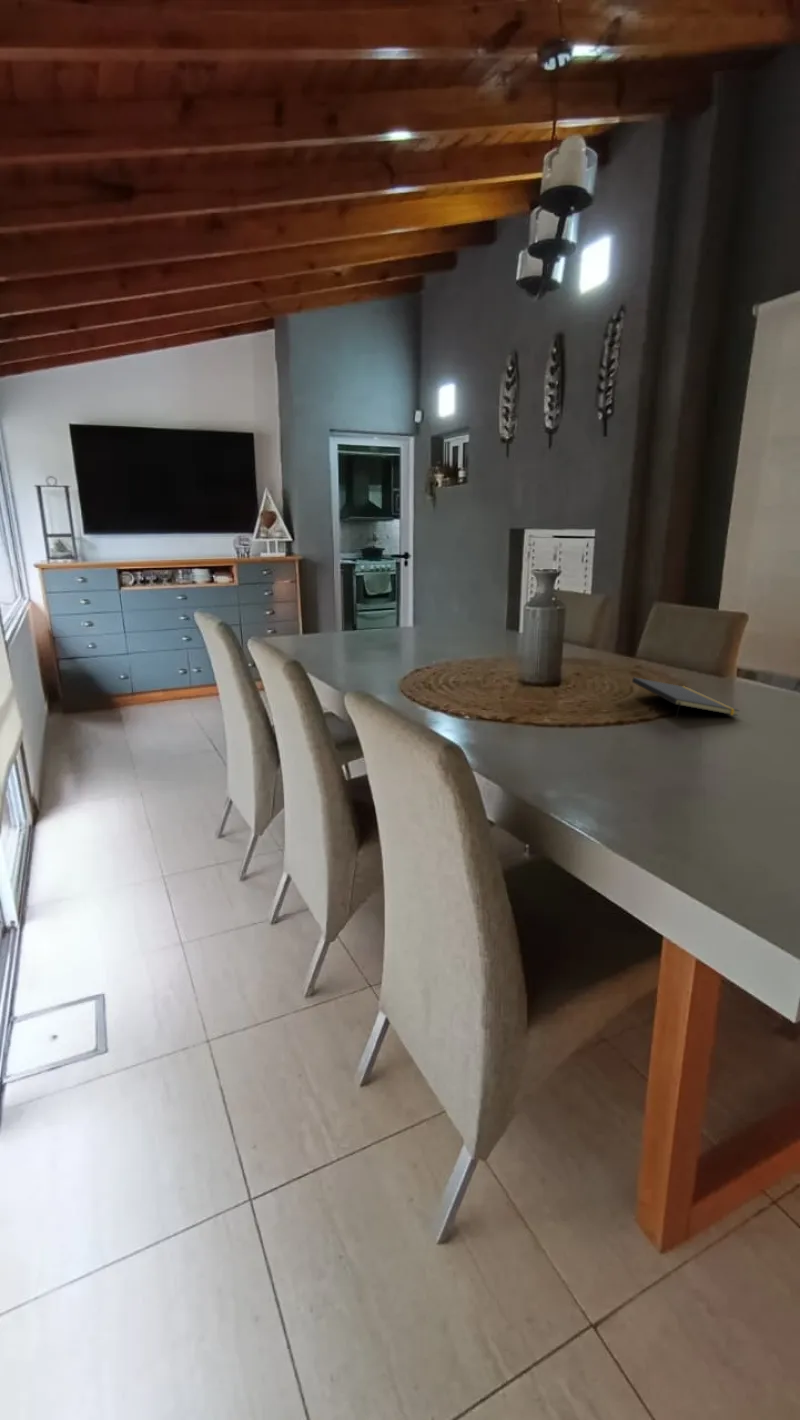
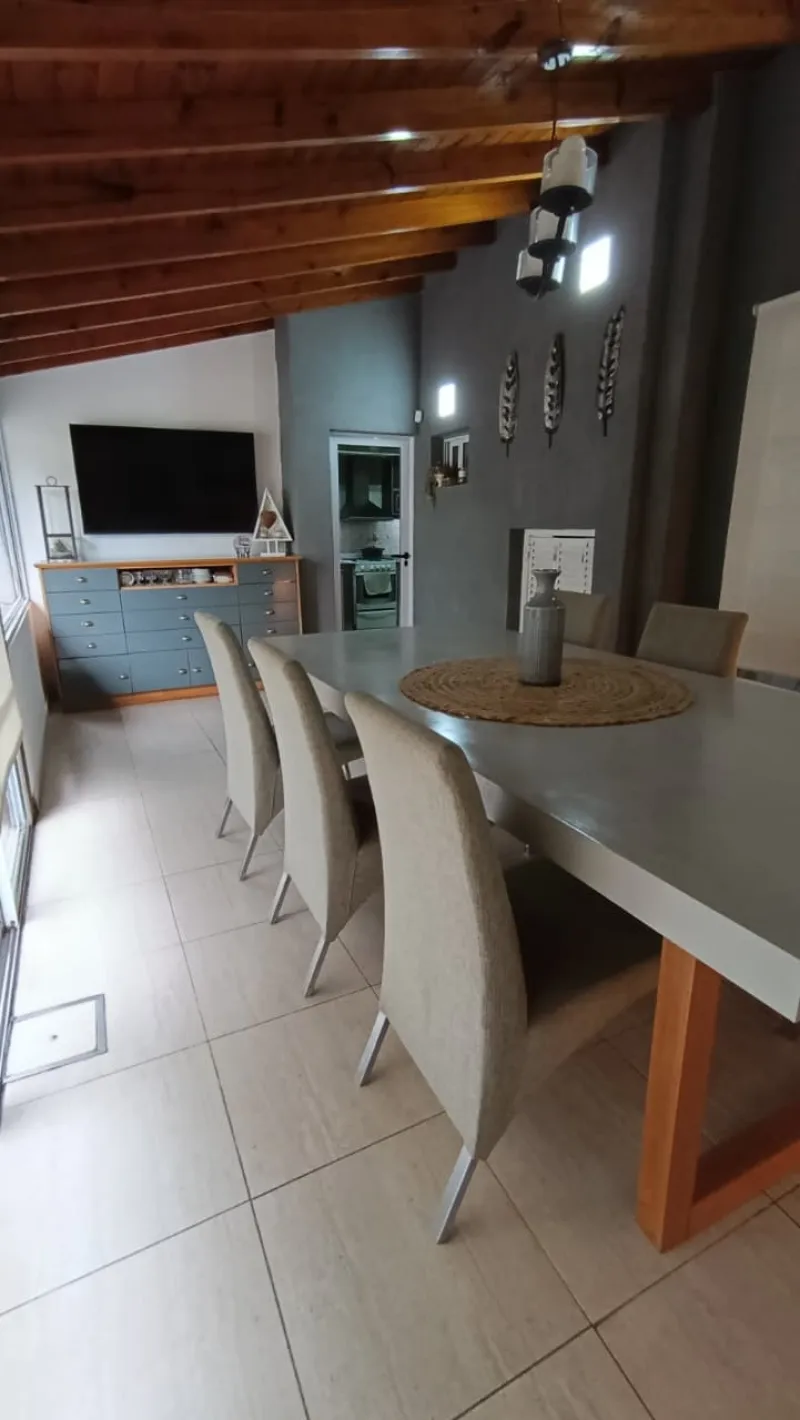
- notepad [631,677,741,719]
